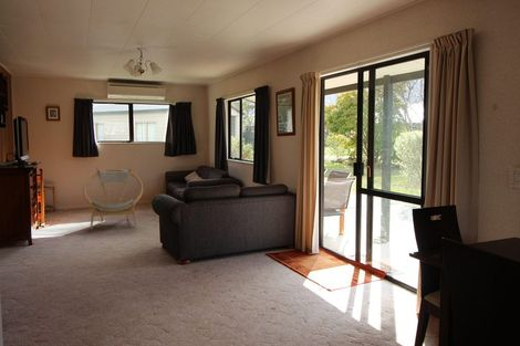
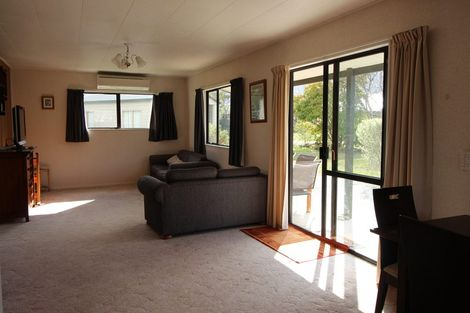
- armchair [82,166,144,230]
